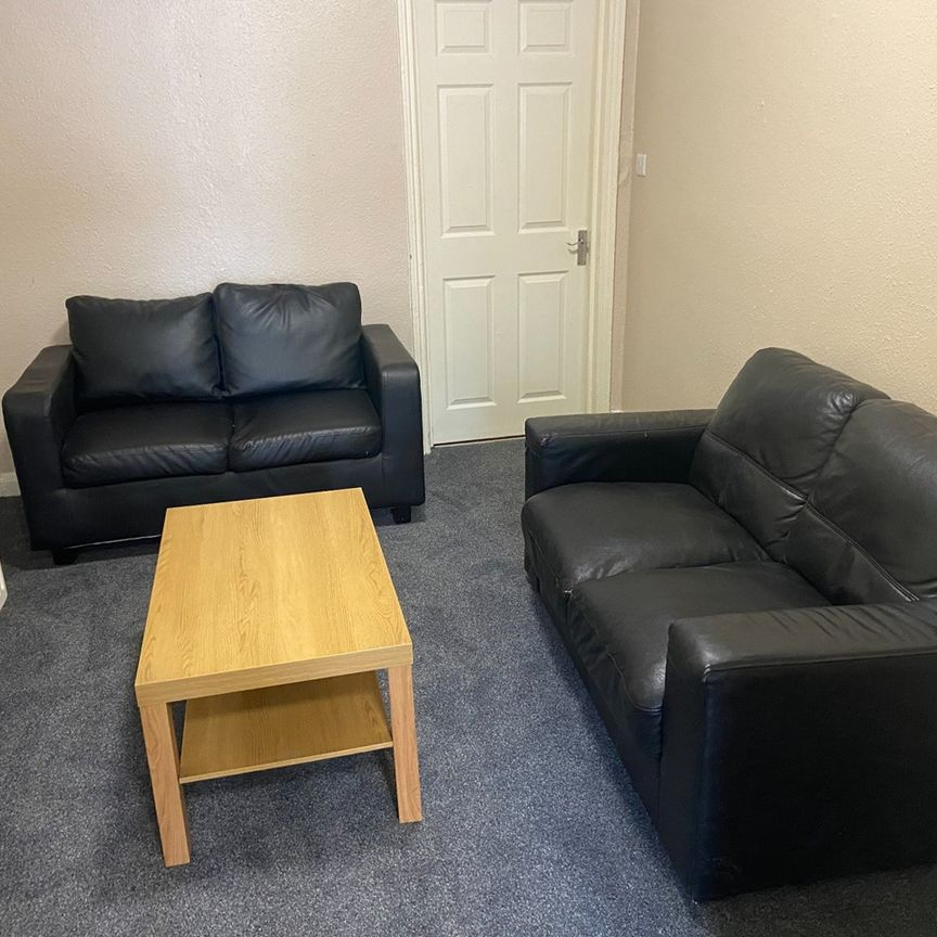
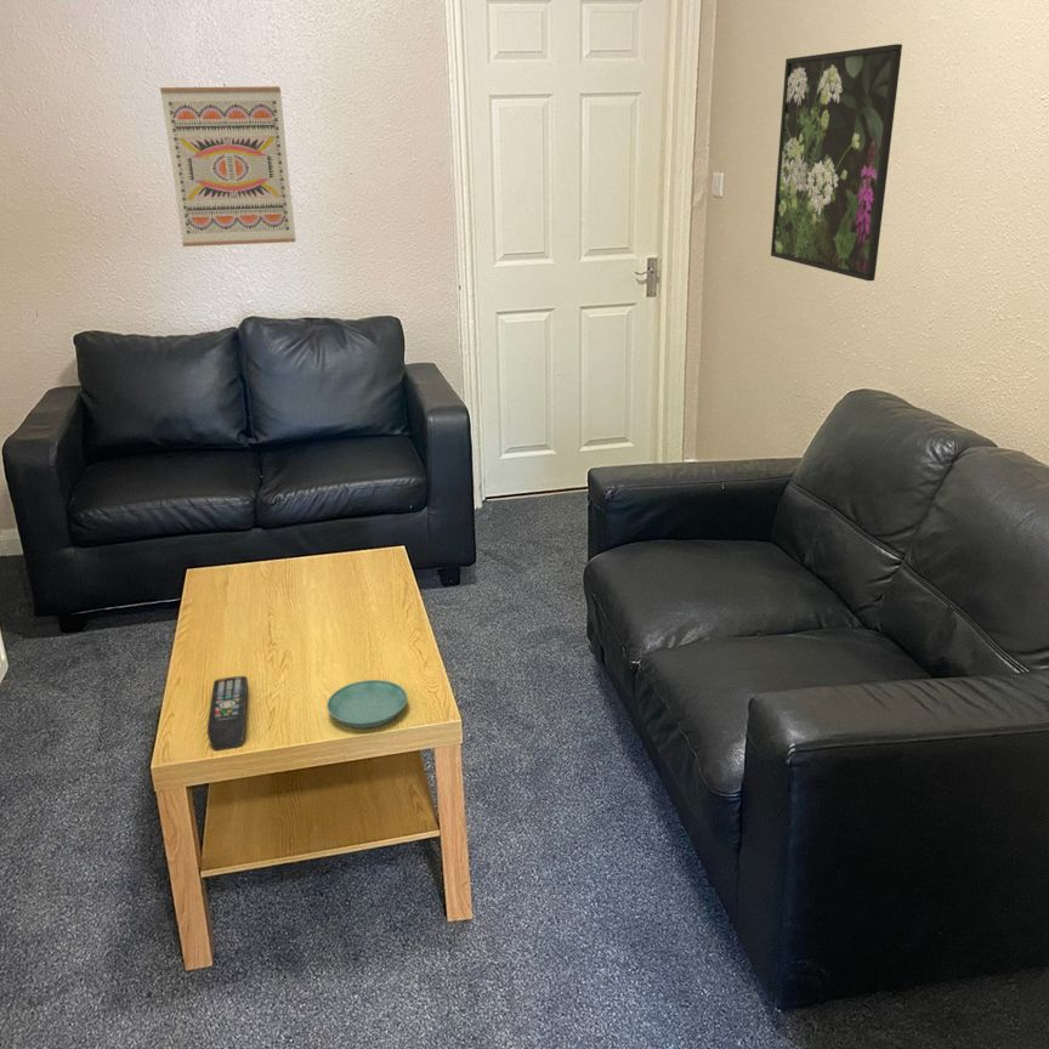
+ remote control [206,675,249,752]
+ wall art [159,85,297,248]
+ saucer [325,679,408,730]
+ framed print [770,42,903,282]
